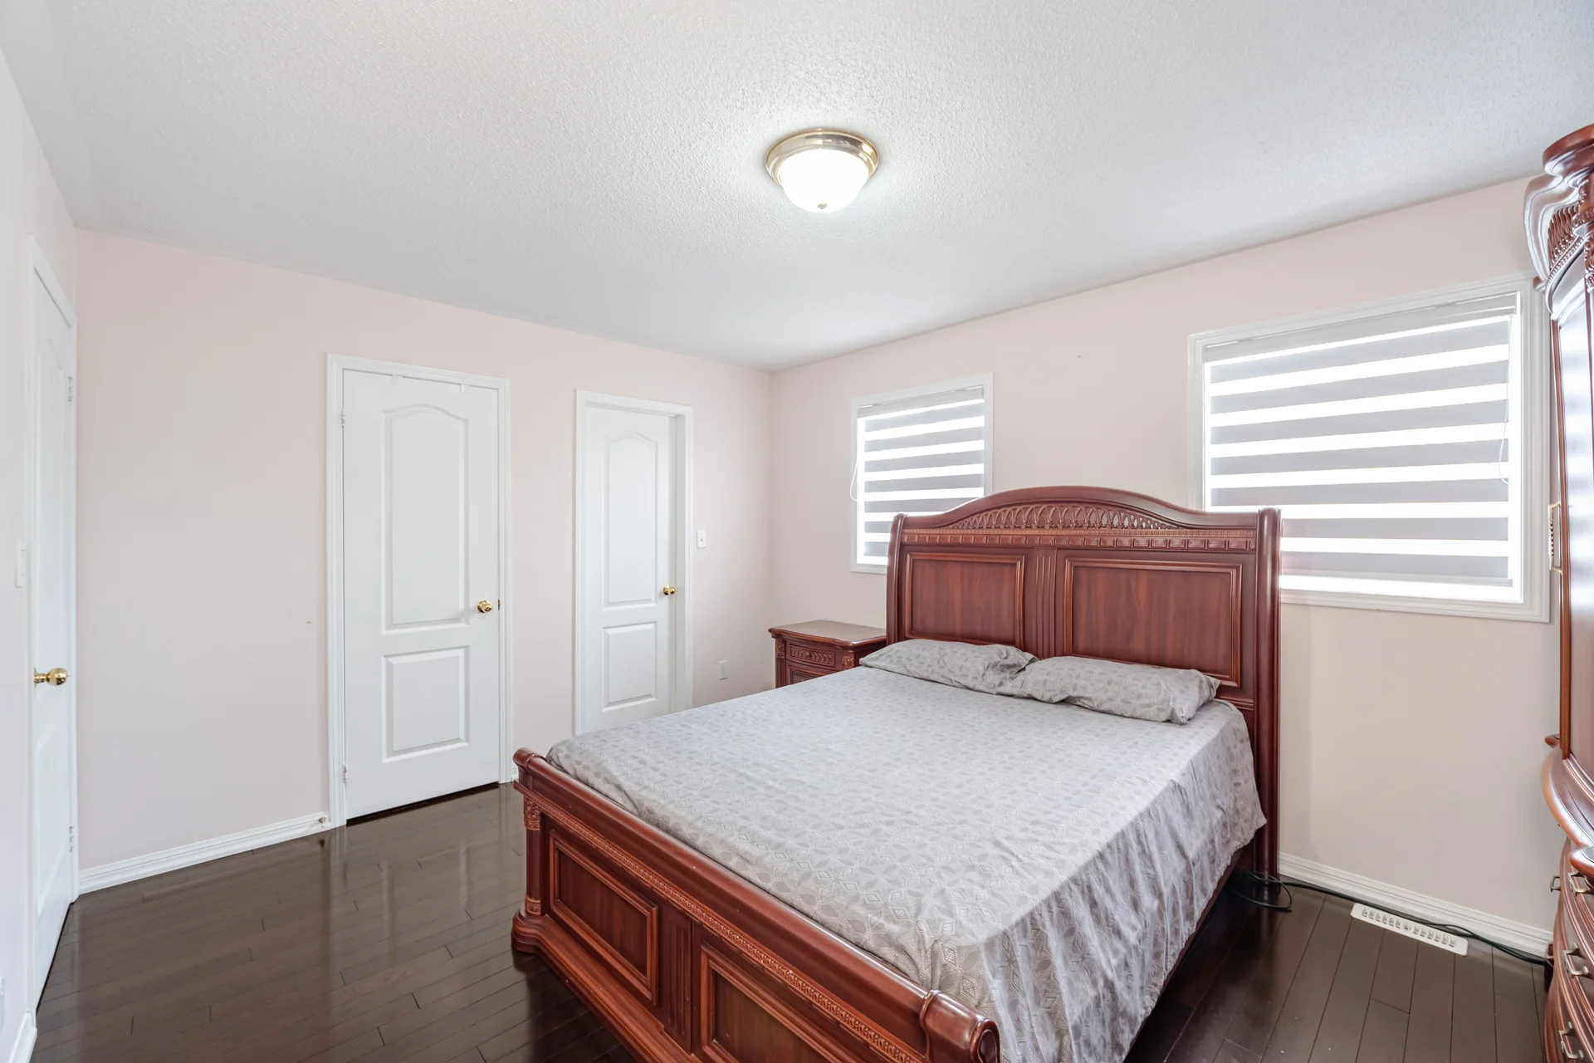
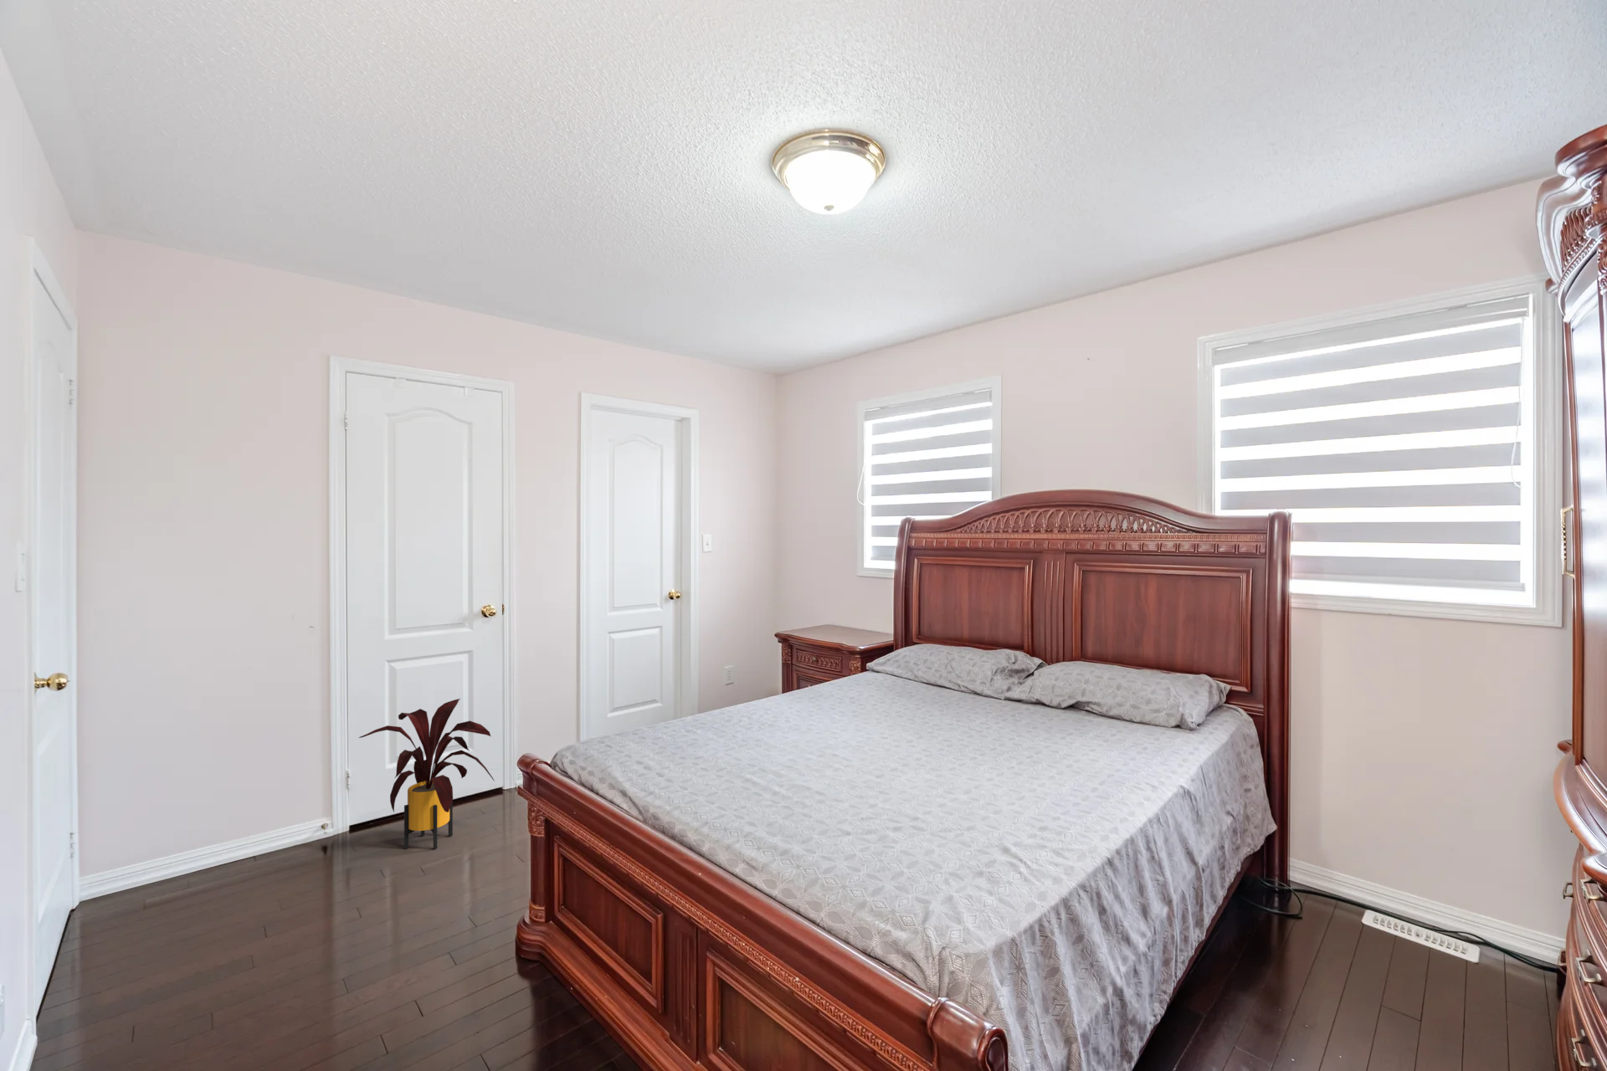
+ house plant [359,698,495,850]
